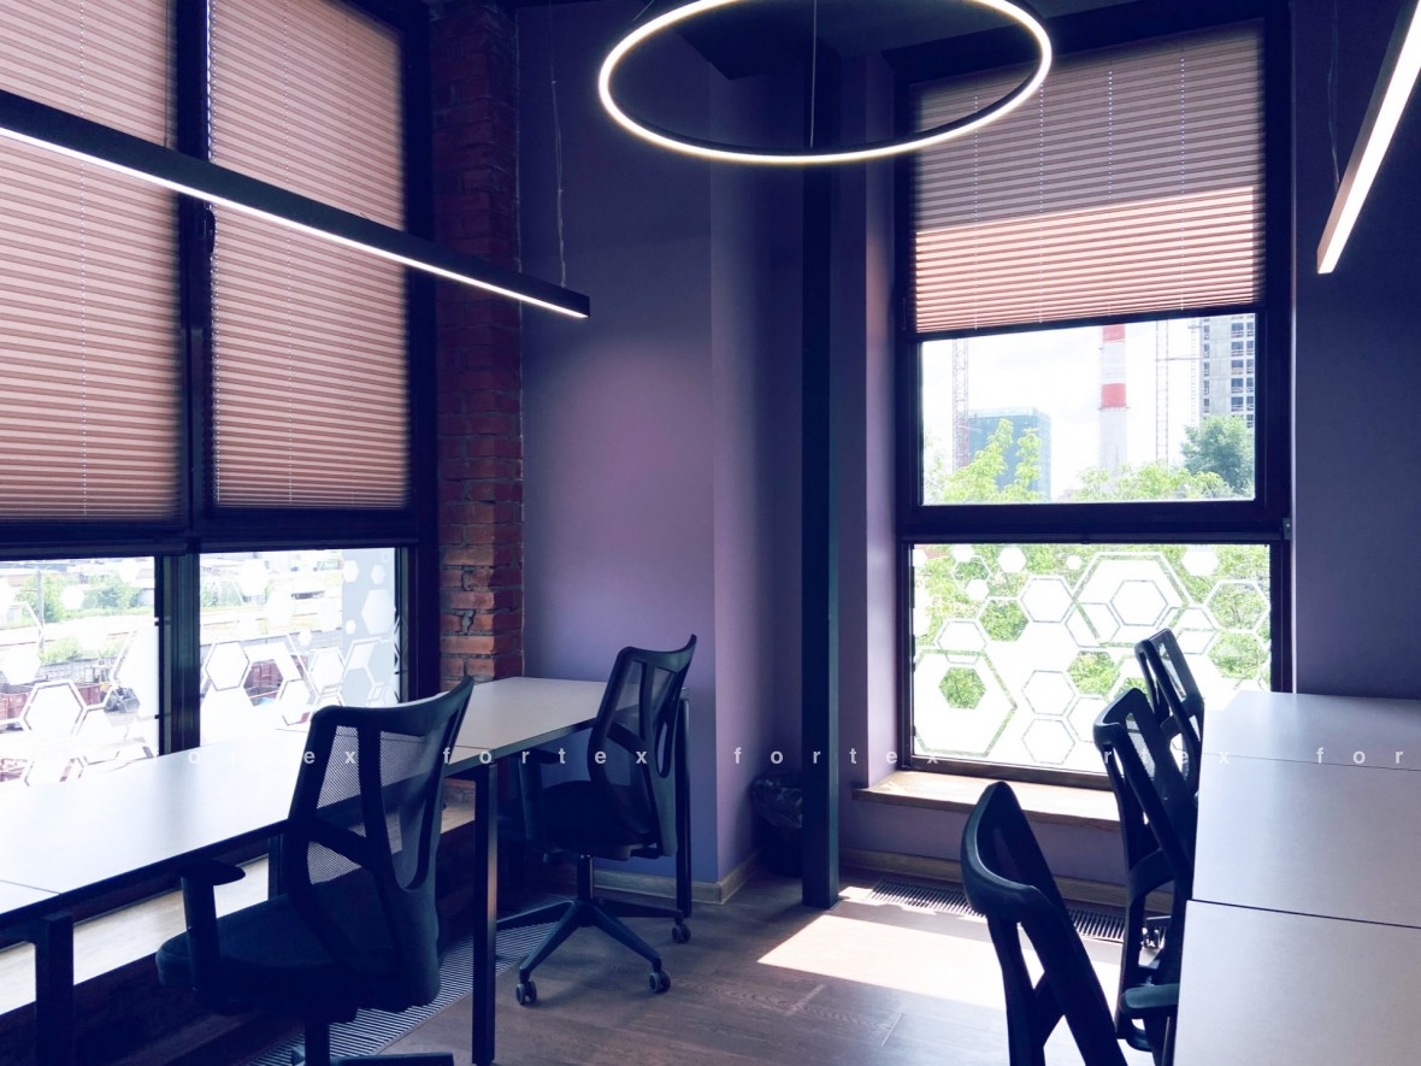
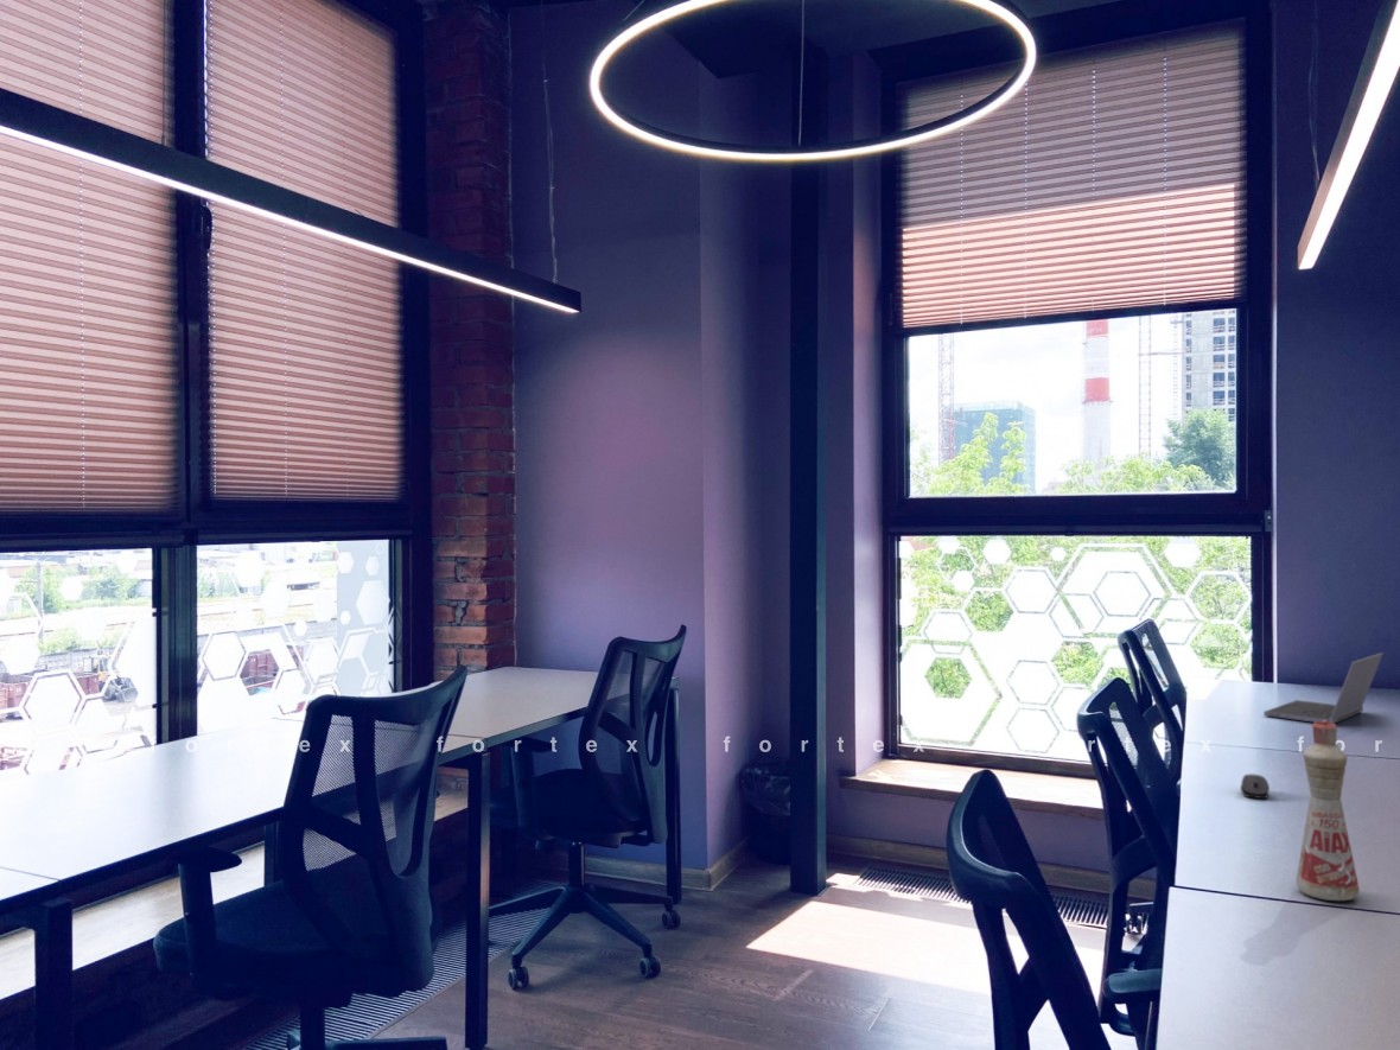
+ laptop computer [1262,651,1385,725]
+ computer mouse [1240,774,1271,800]
+ bottle [1294,720,1361,902]
